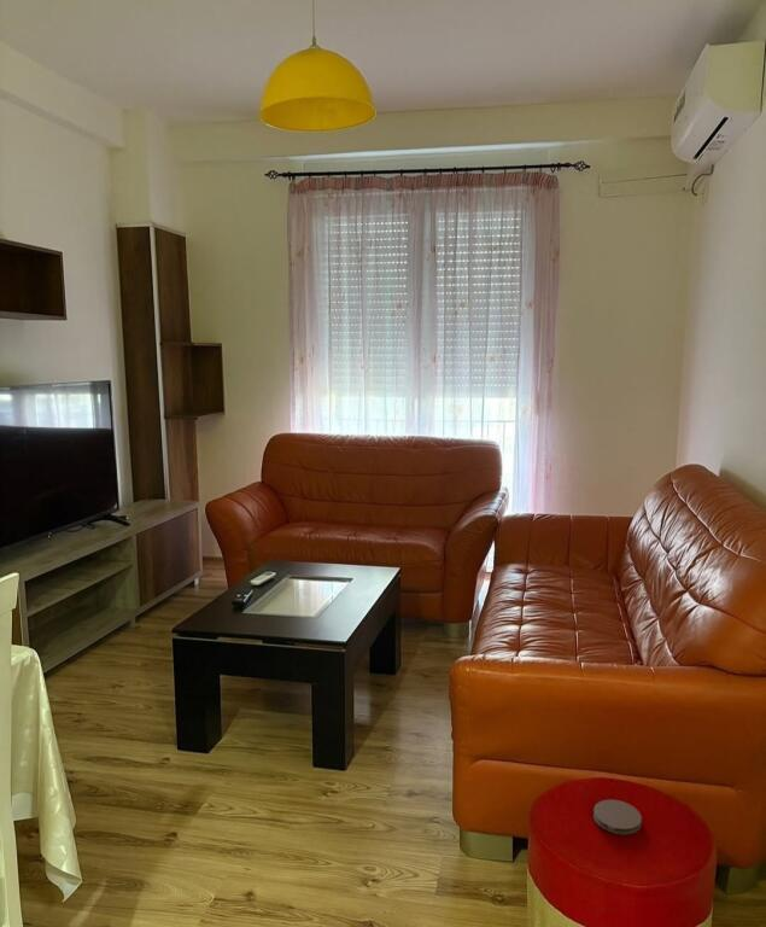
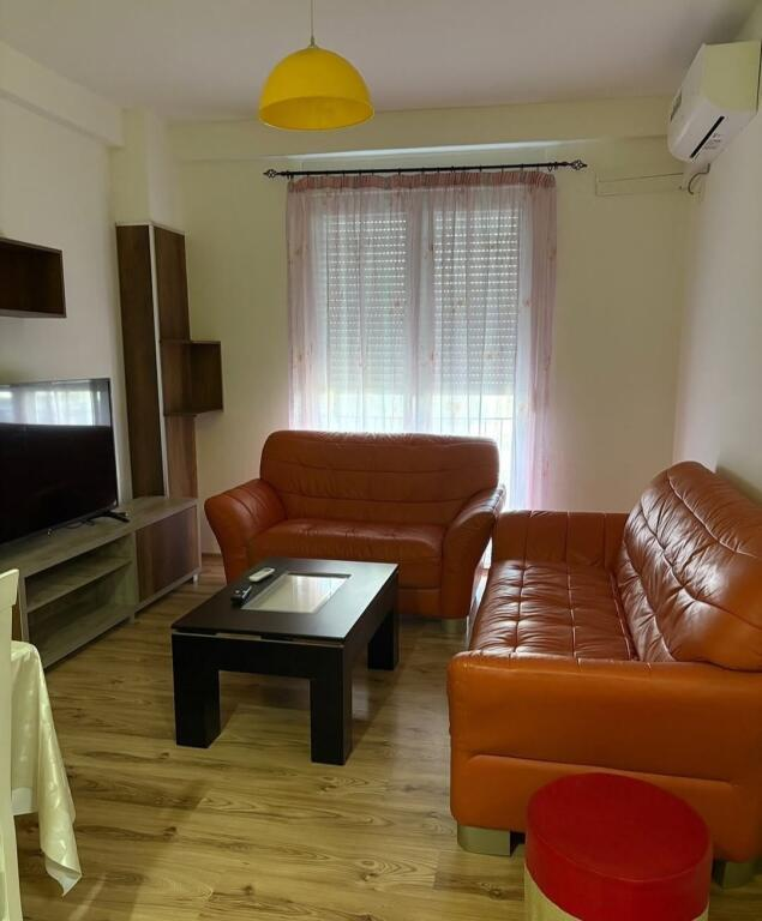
- coaster [592,799,643,836]
